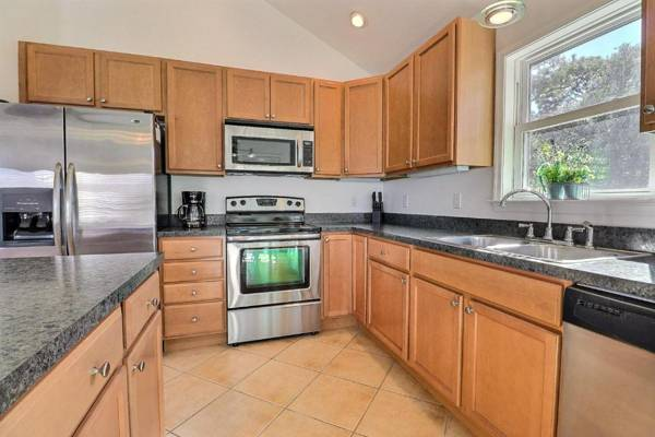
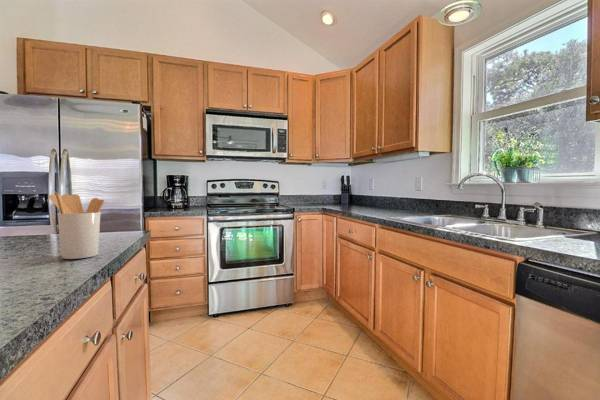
+ utensil holder [48,190,105,260]
